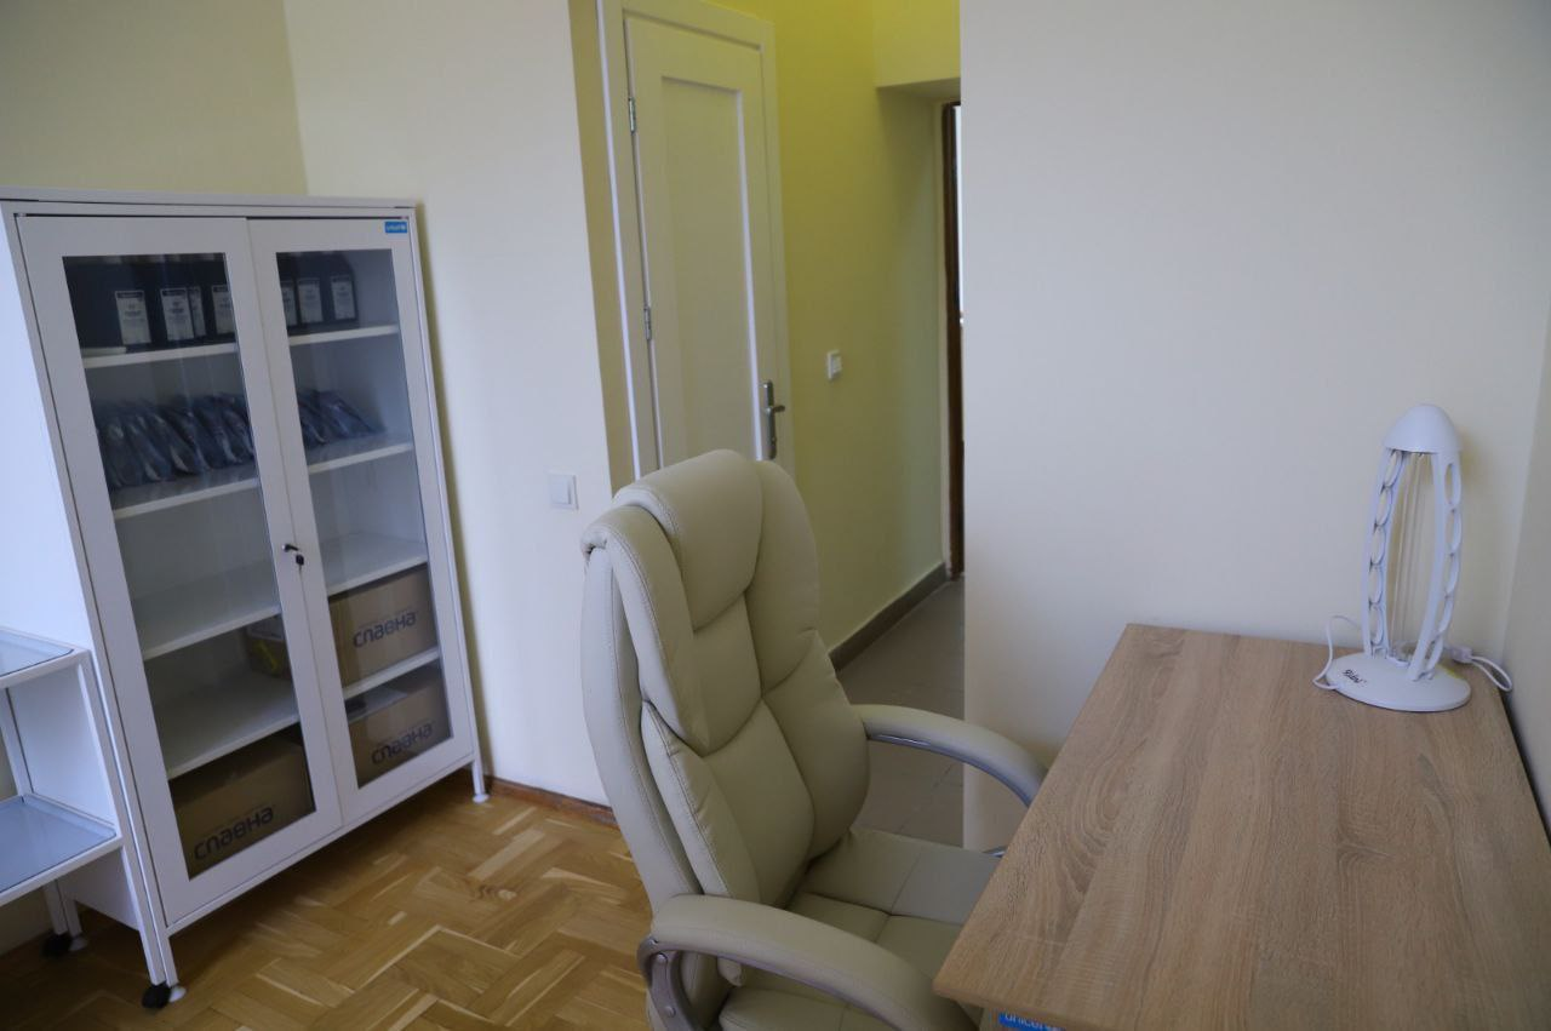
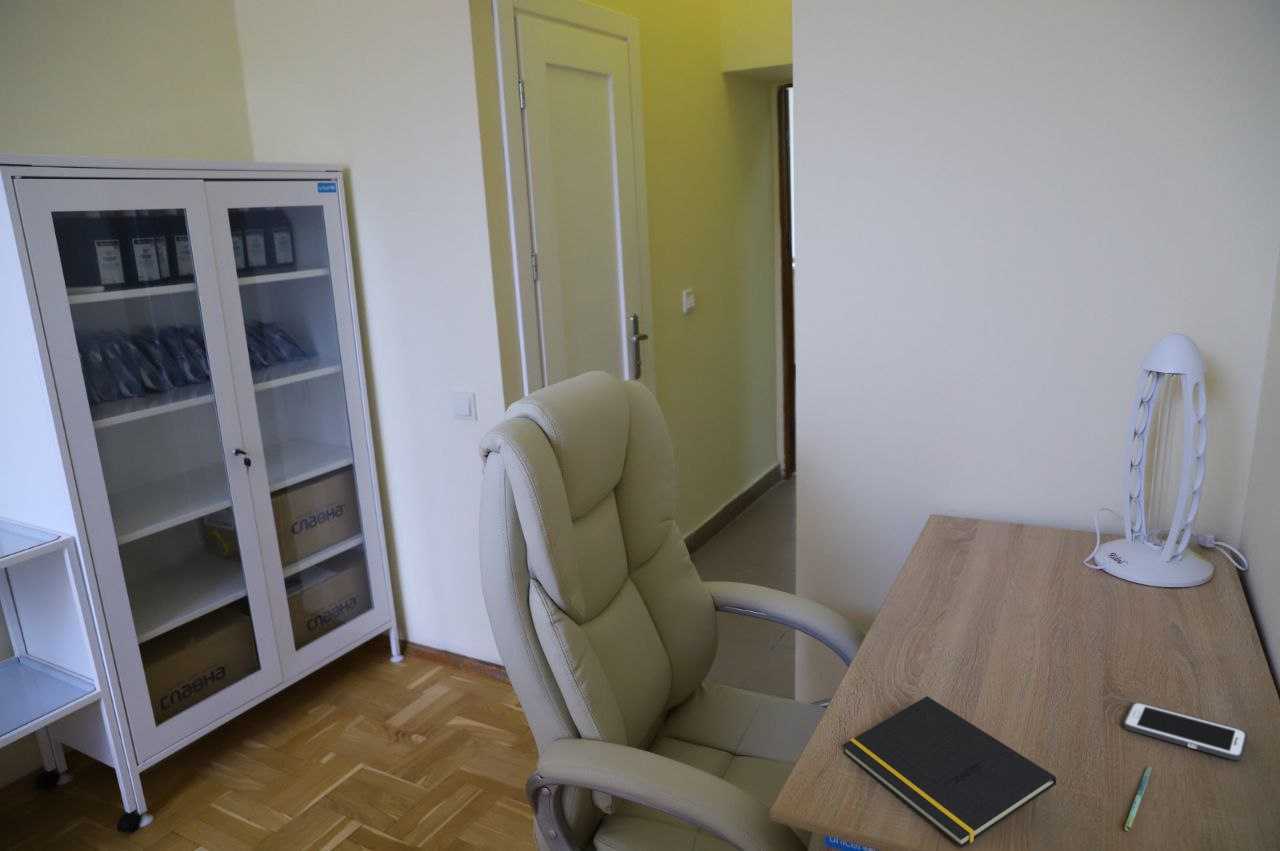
+ notepad [841,695,1057,849]
+ pen [1124,765,1153,832]
+ cell phone [1122,701,1248,762]
